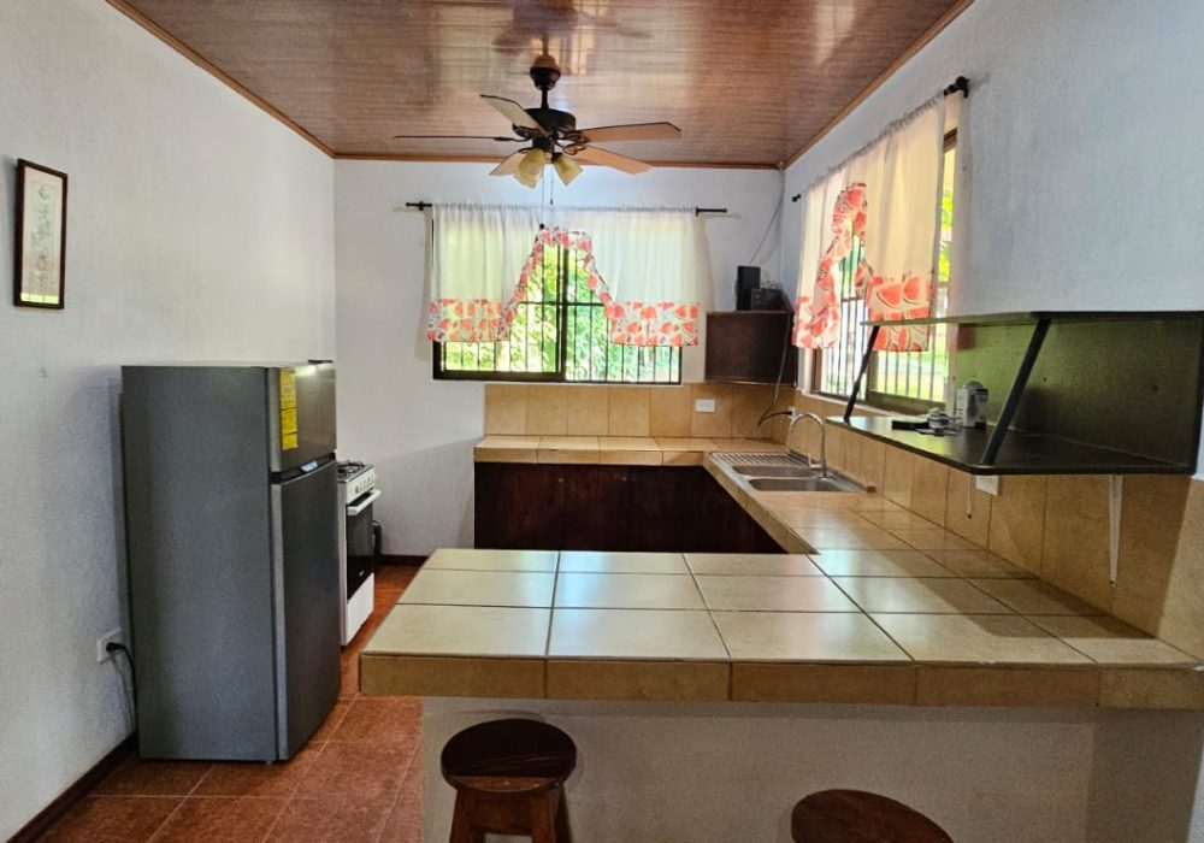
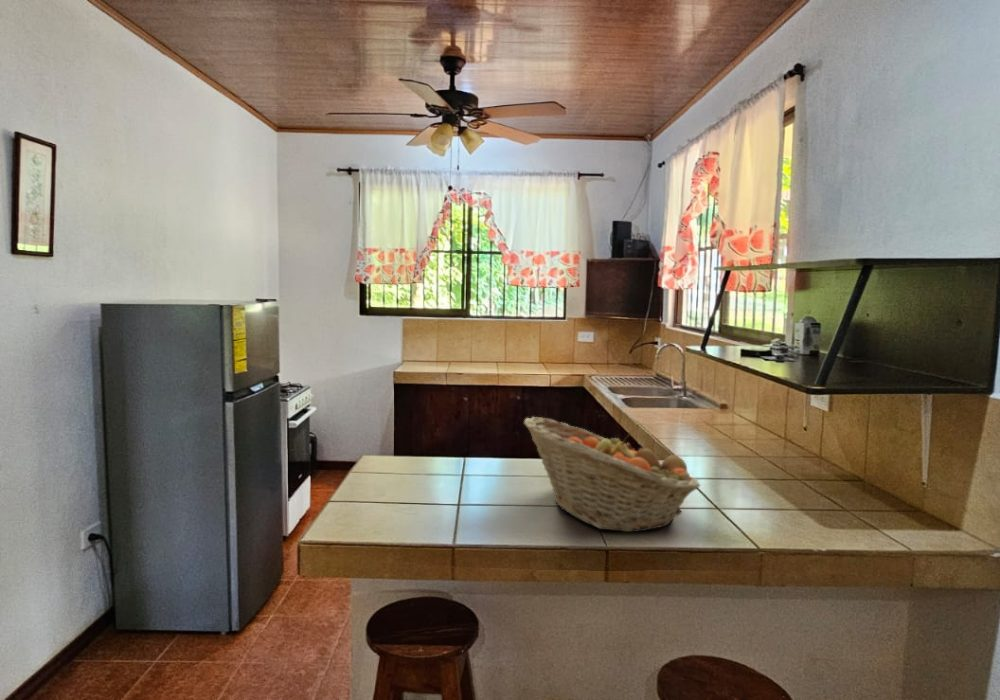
+ fruit basket [523,416,701,533]
